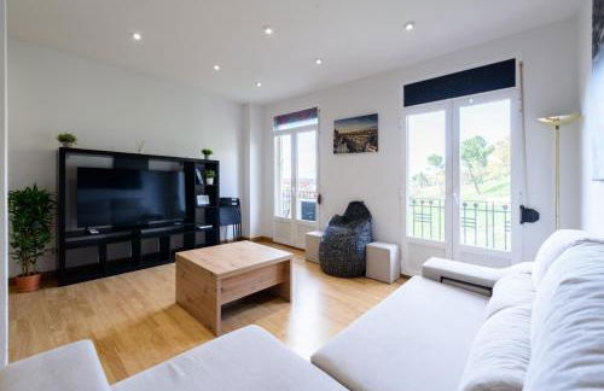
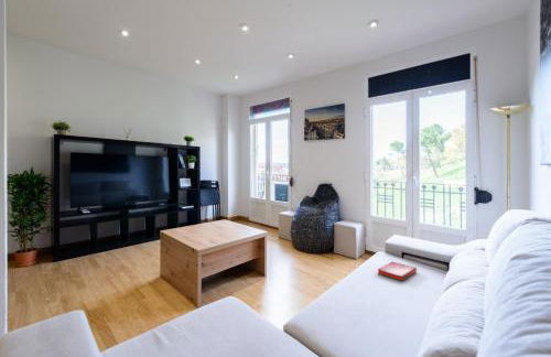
+ hardback book [377,261,418,282]
